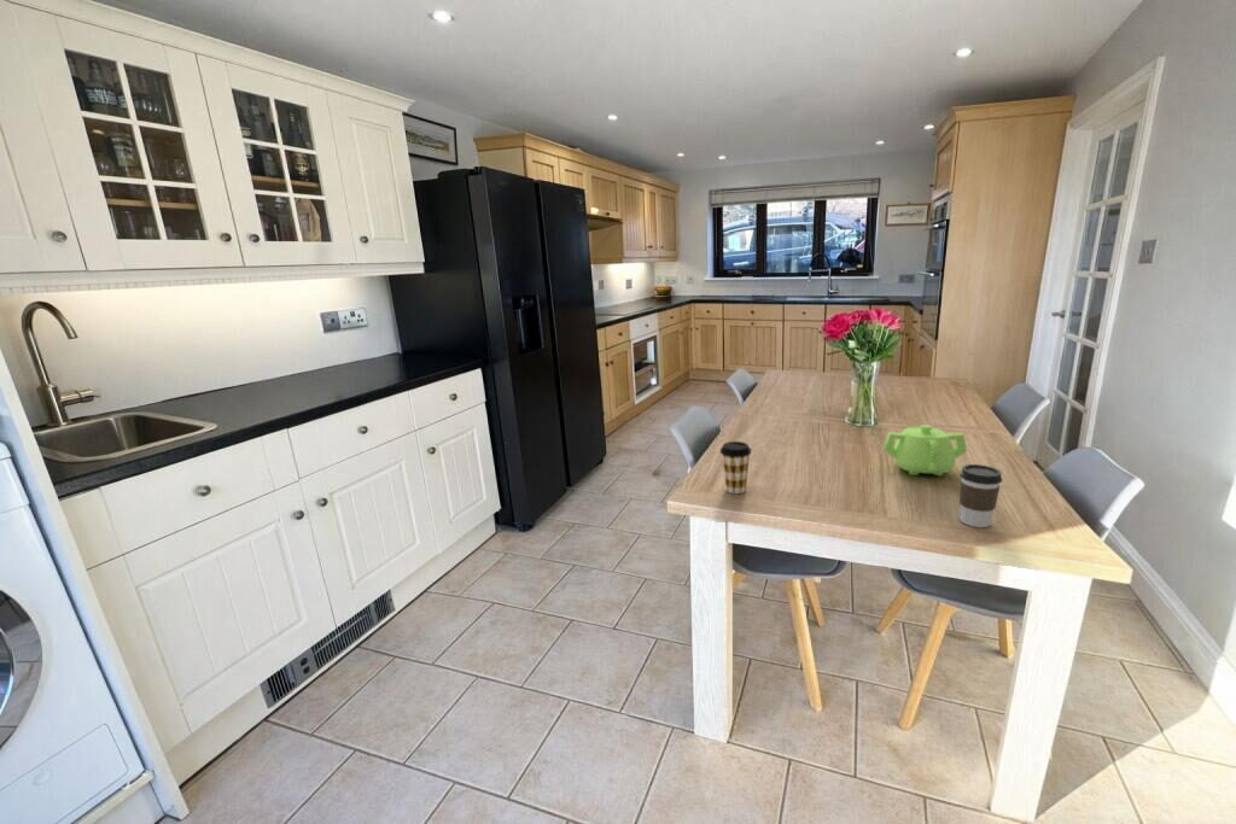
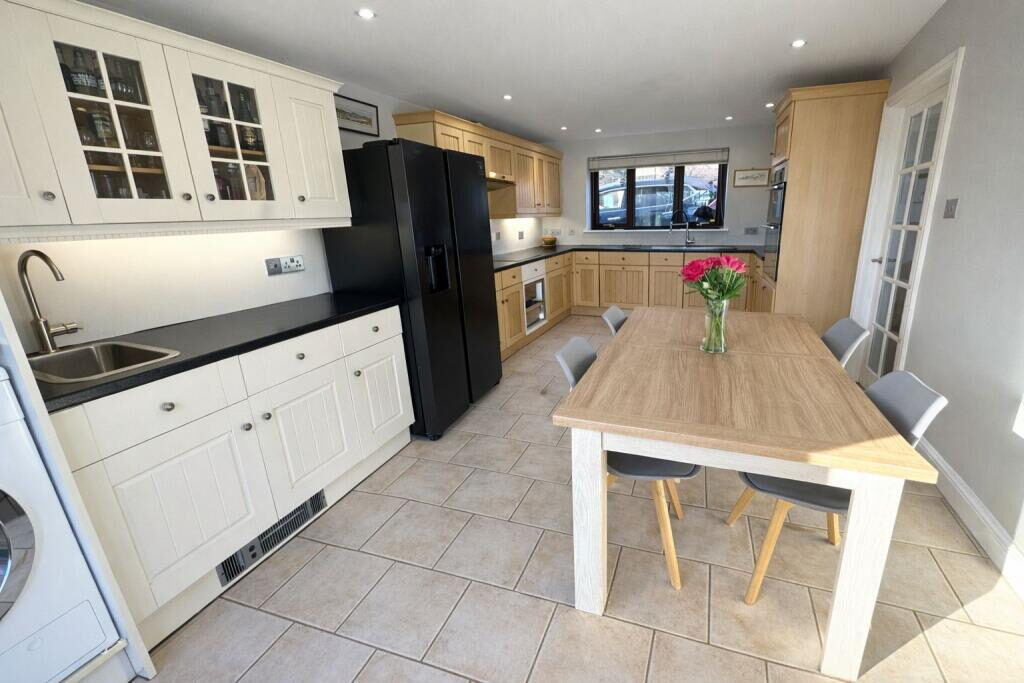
- teapot [882,423,968,477]
- coffee cup [719,440,753,495]
- coffee cup [958,463,1003,528]
